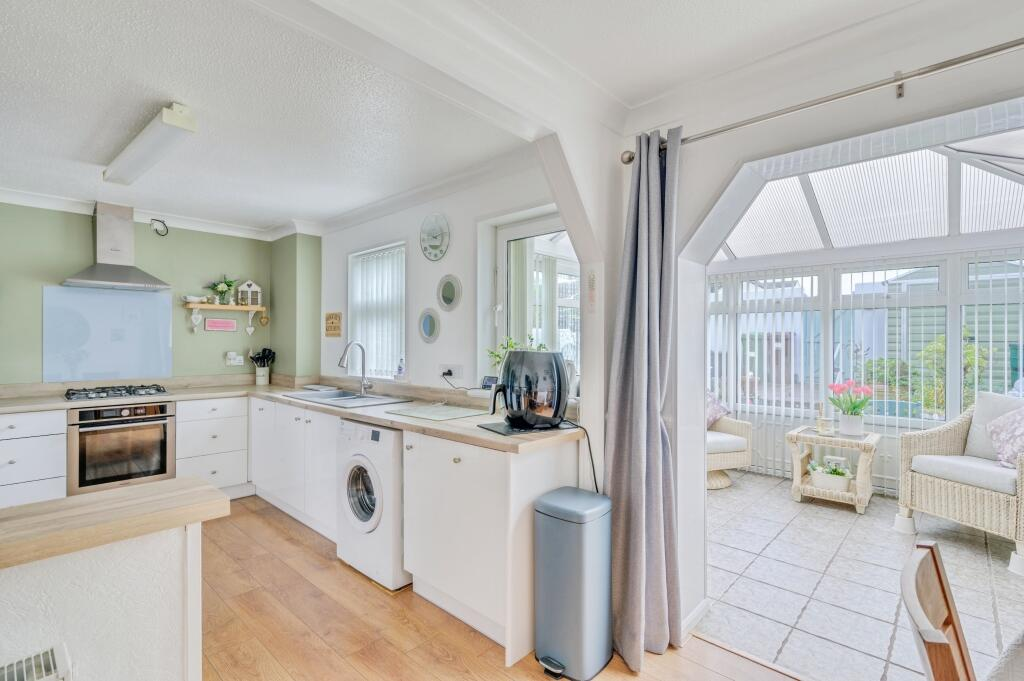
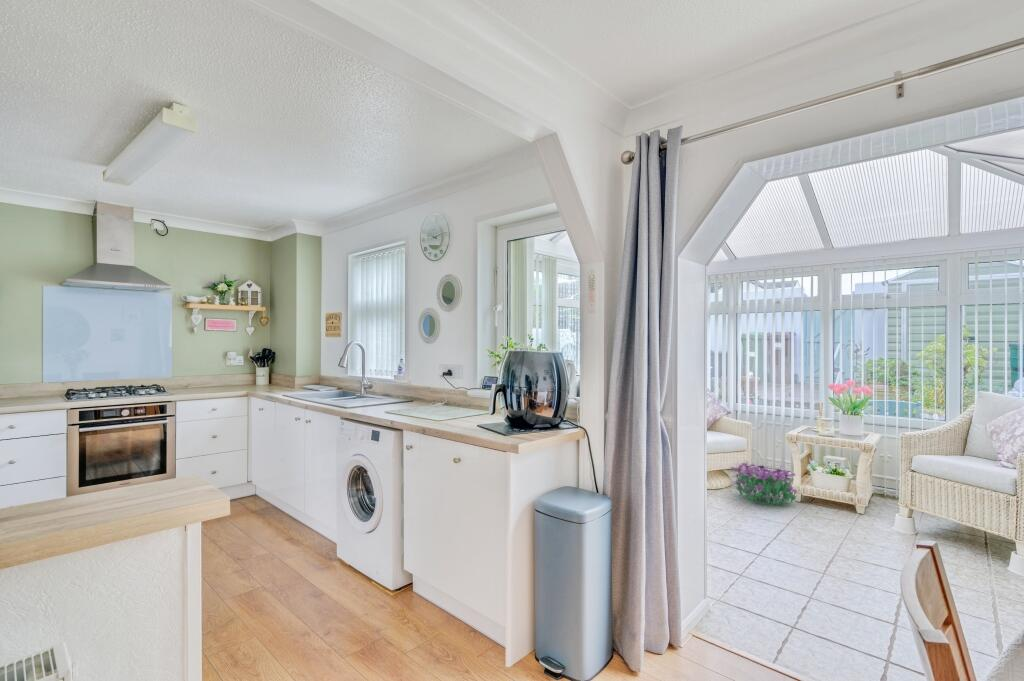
+ decorative plant [729,459,800,506]
